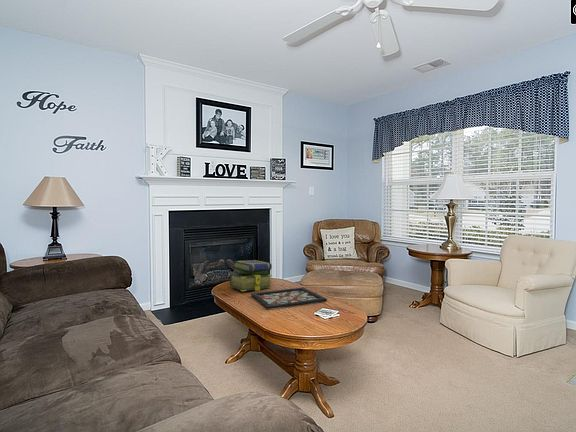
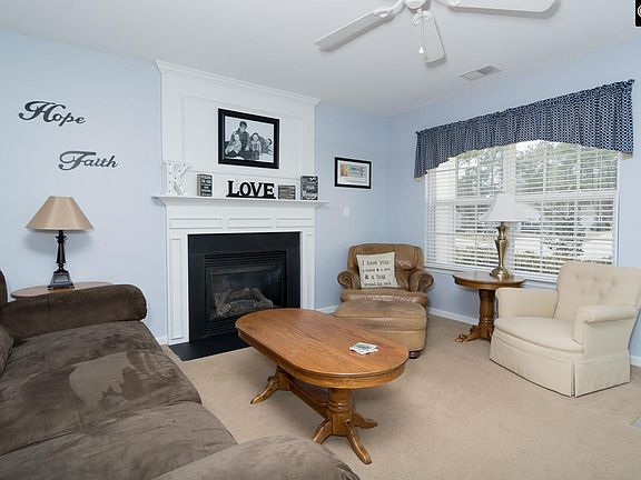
- stack of books [229,259,273,292]
- decorative tray [250,286,328,311]
